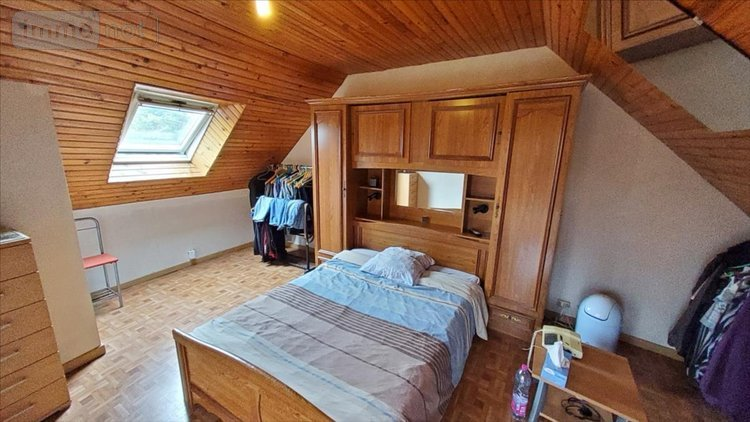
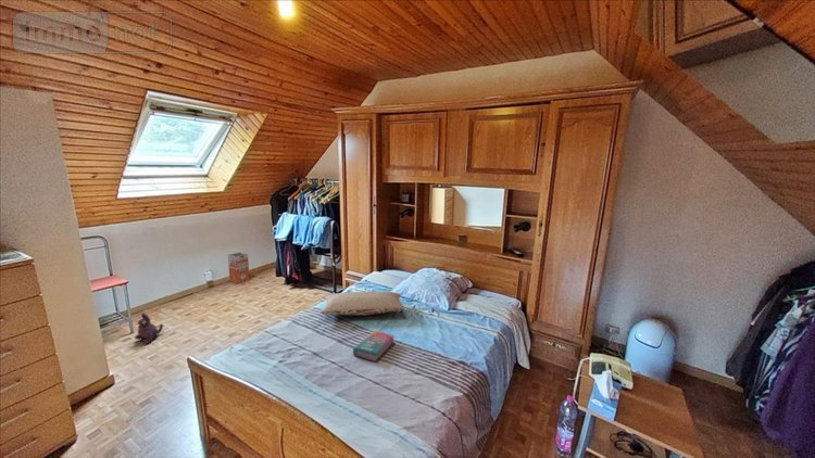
+ plush toy [134,313,164,345]
+ book [352,330,394,364]
+ pillow [318,290,405,317]
+ waste bin [227,252,251,284]
